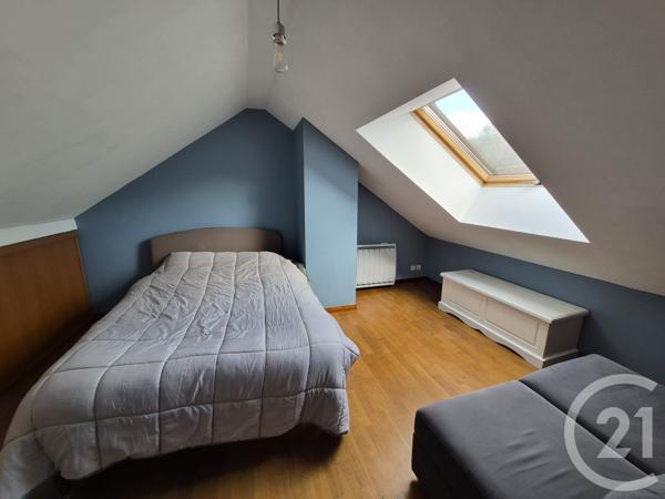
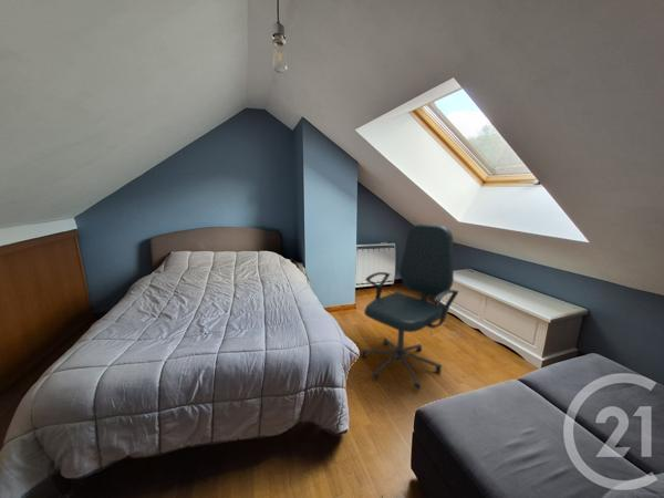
+ office chair [360,222,460,390]
